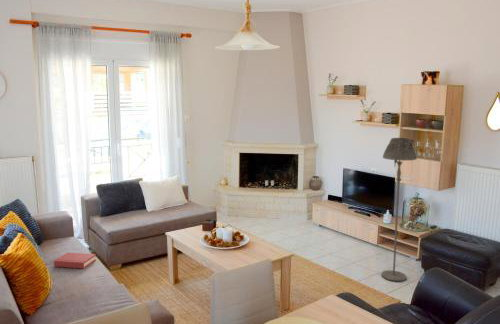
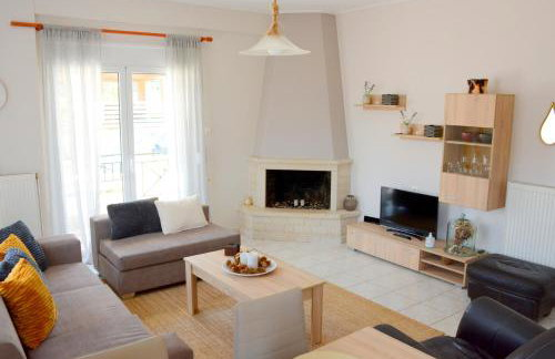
- hardback book [53,252,97,270]
- floor lamp [380,137,418,282]
